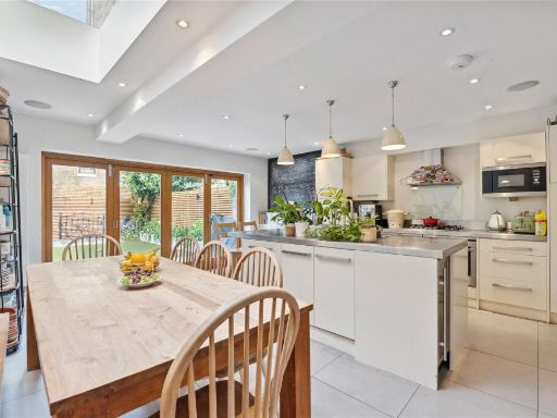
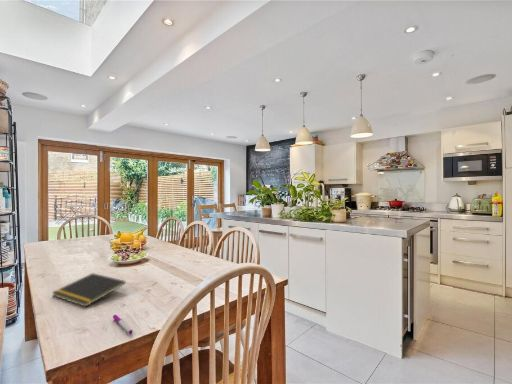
+ notepad [51,272,127,308]
+ pen [112,314,134,335]
